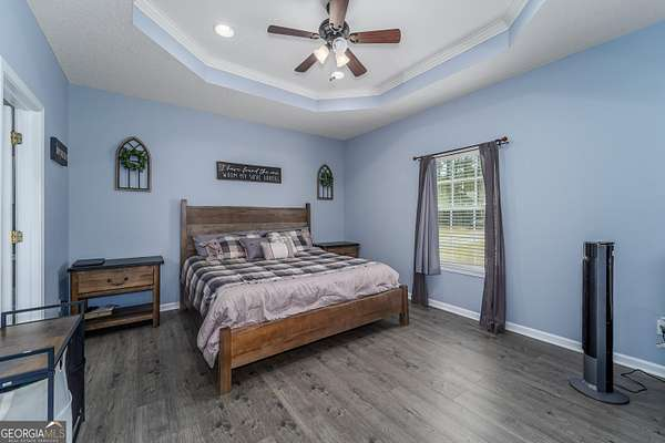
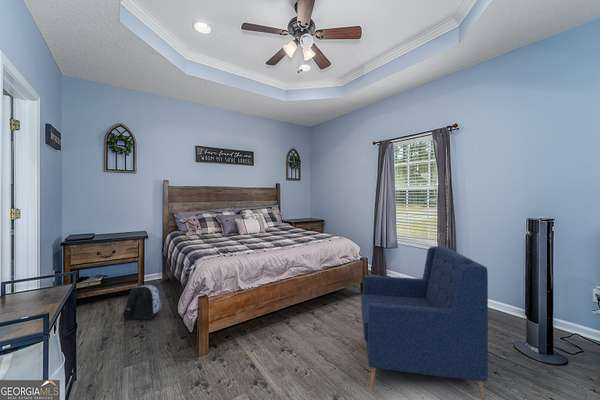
+ backpack [122,283,162,320]
+ armchair [360,245,489,400]
